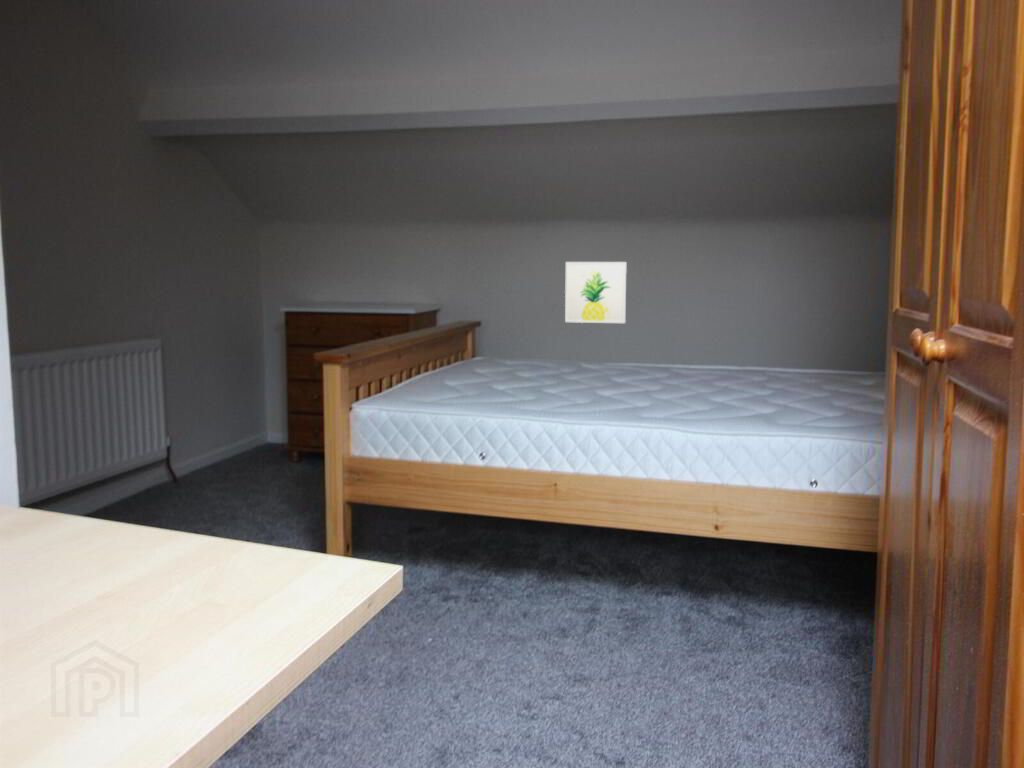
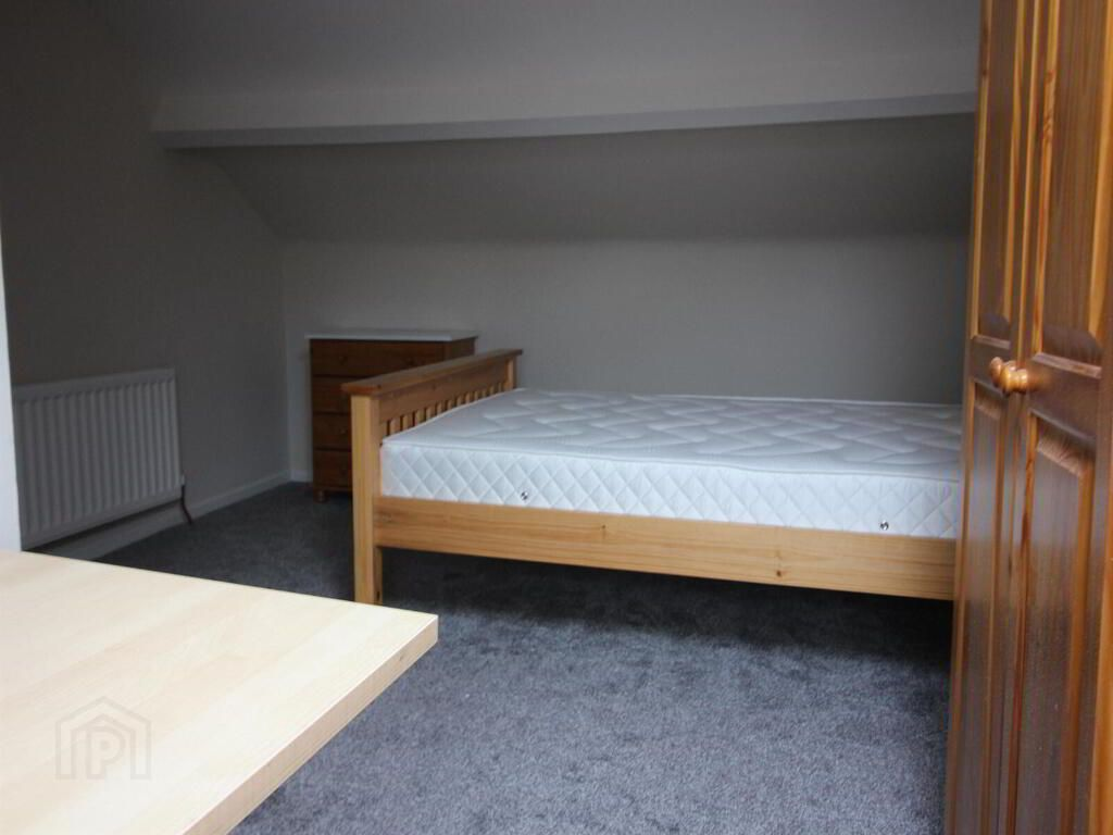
- wall art [564,261,628,324]
